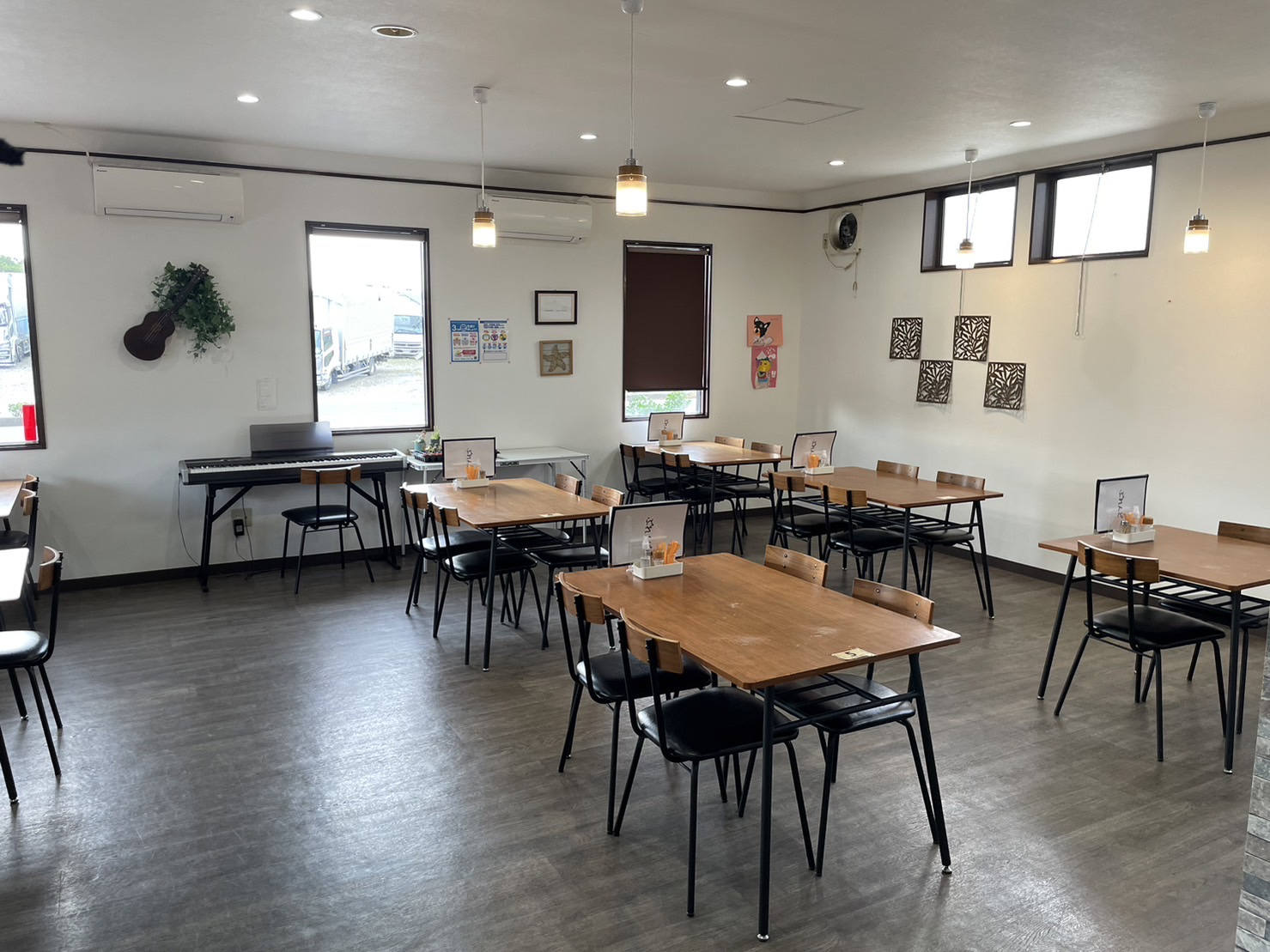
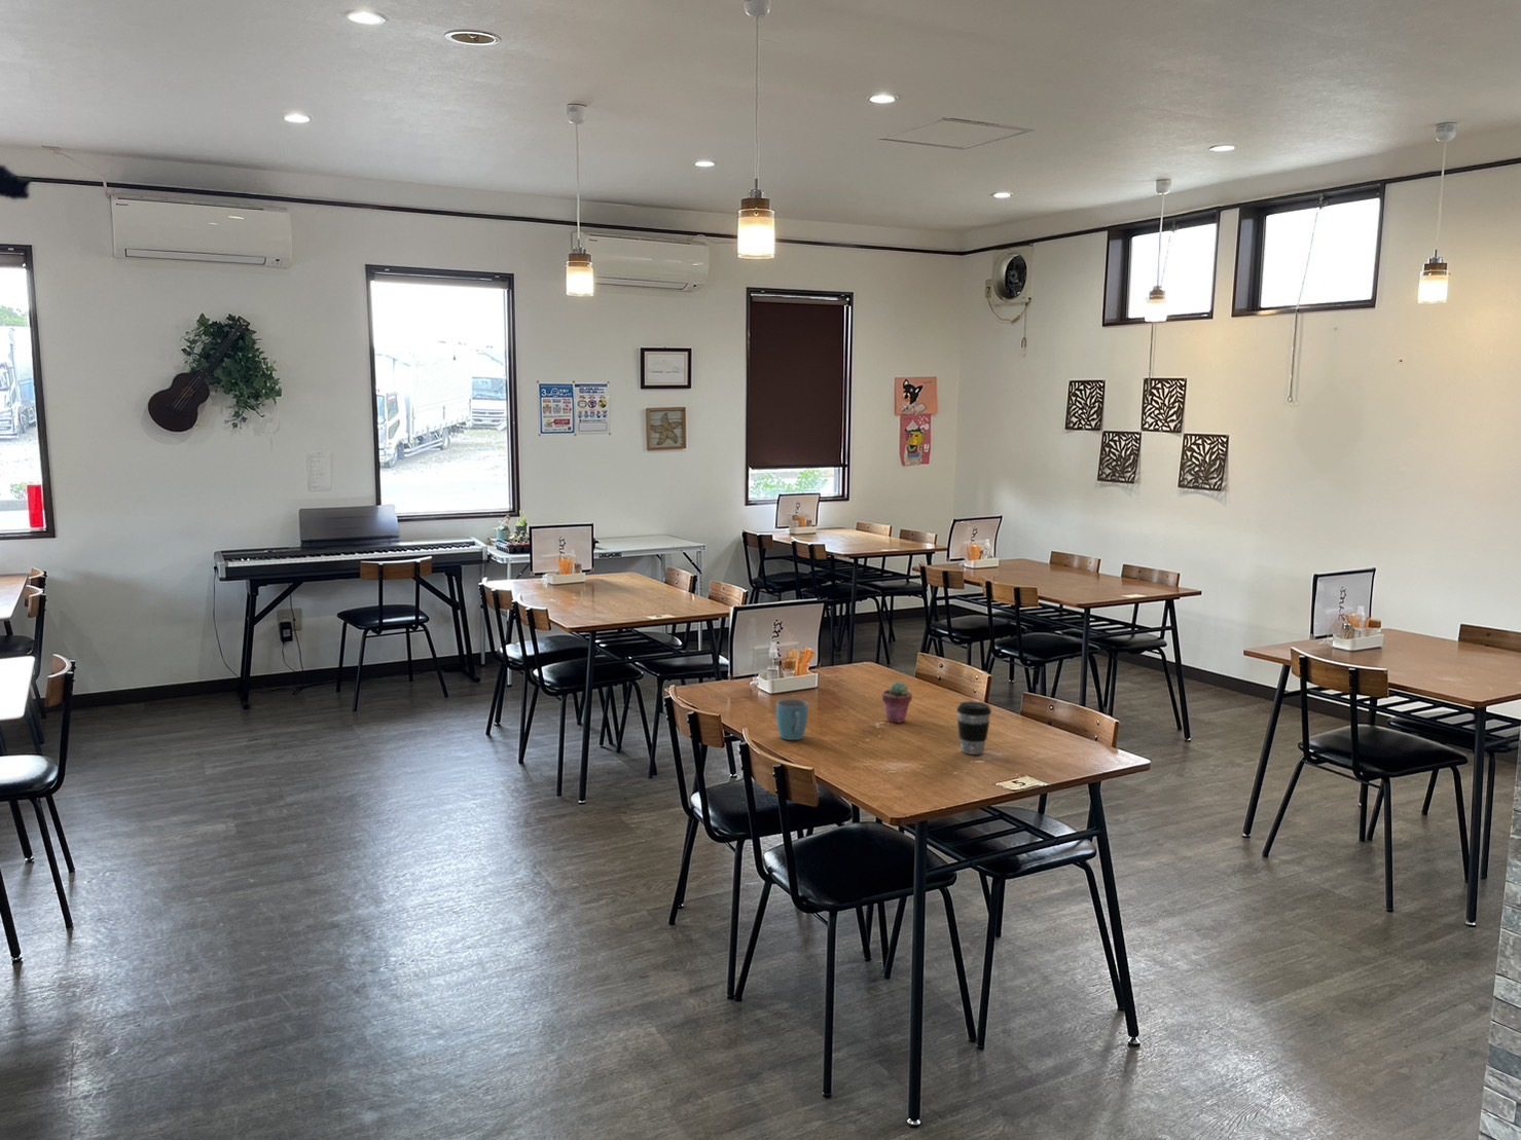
+ coffee cup [956,701,993,756]
+ mug [775,698,810,741]
+ potted succulent [881,680,914,723]
